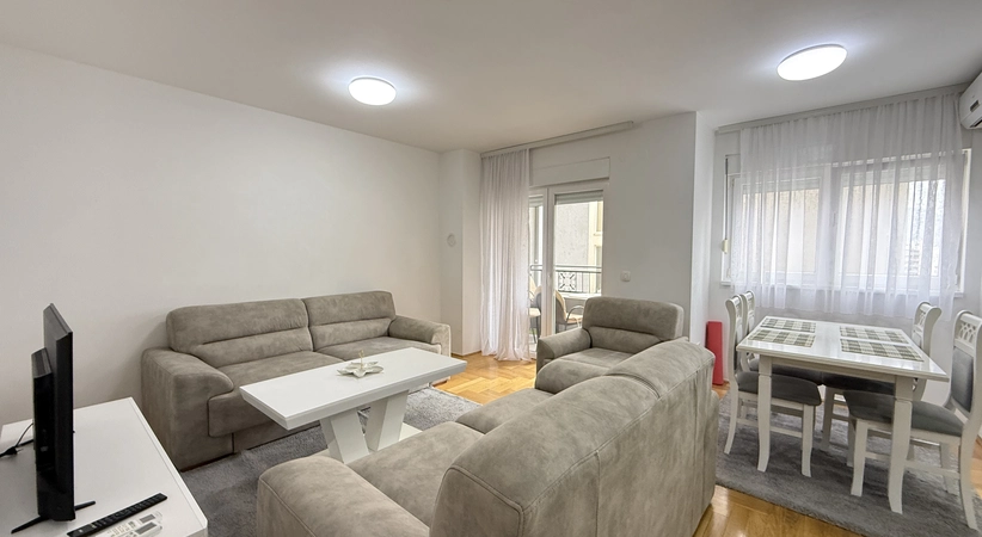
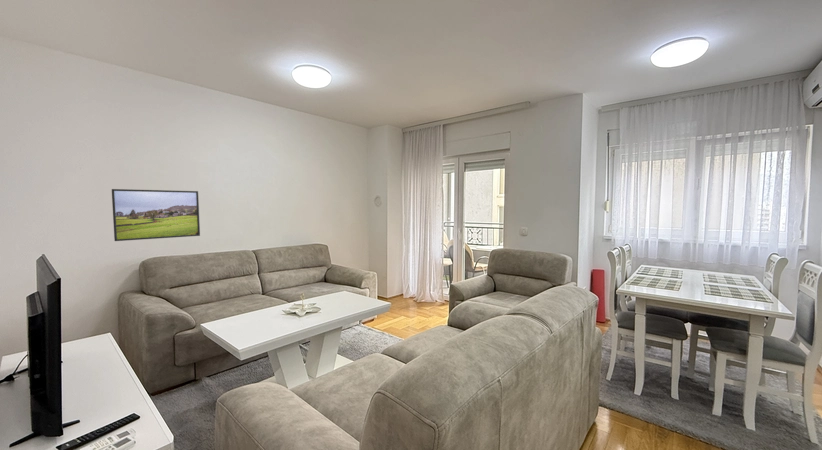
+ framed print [111,188,201,242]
